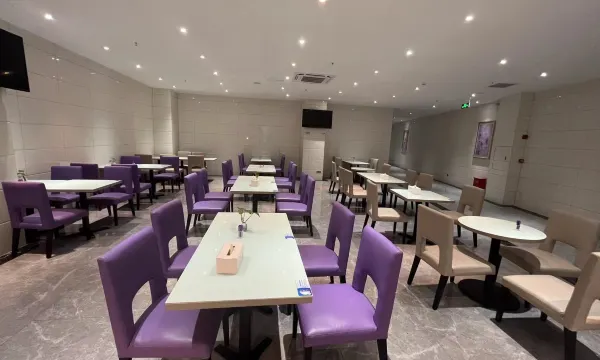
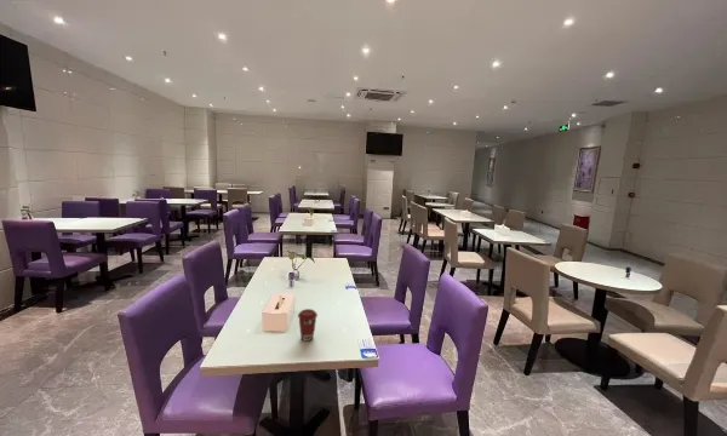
+ coffee cup [297,308,319,343]
